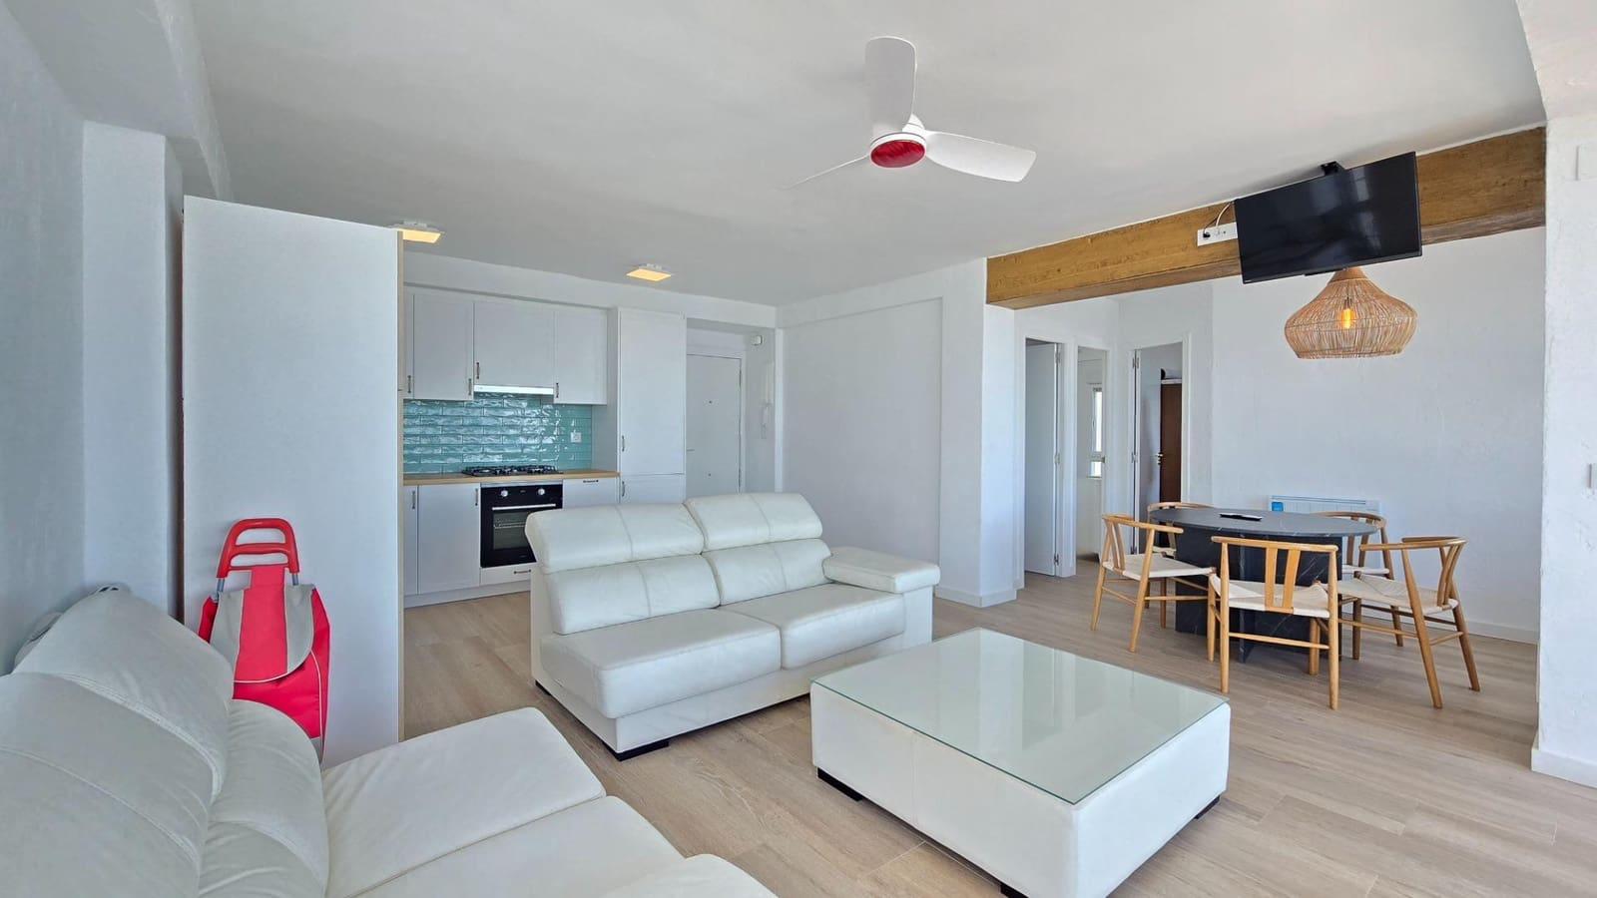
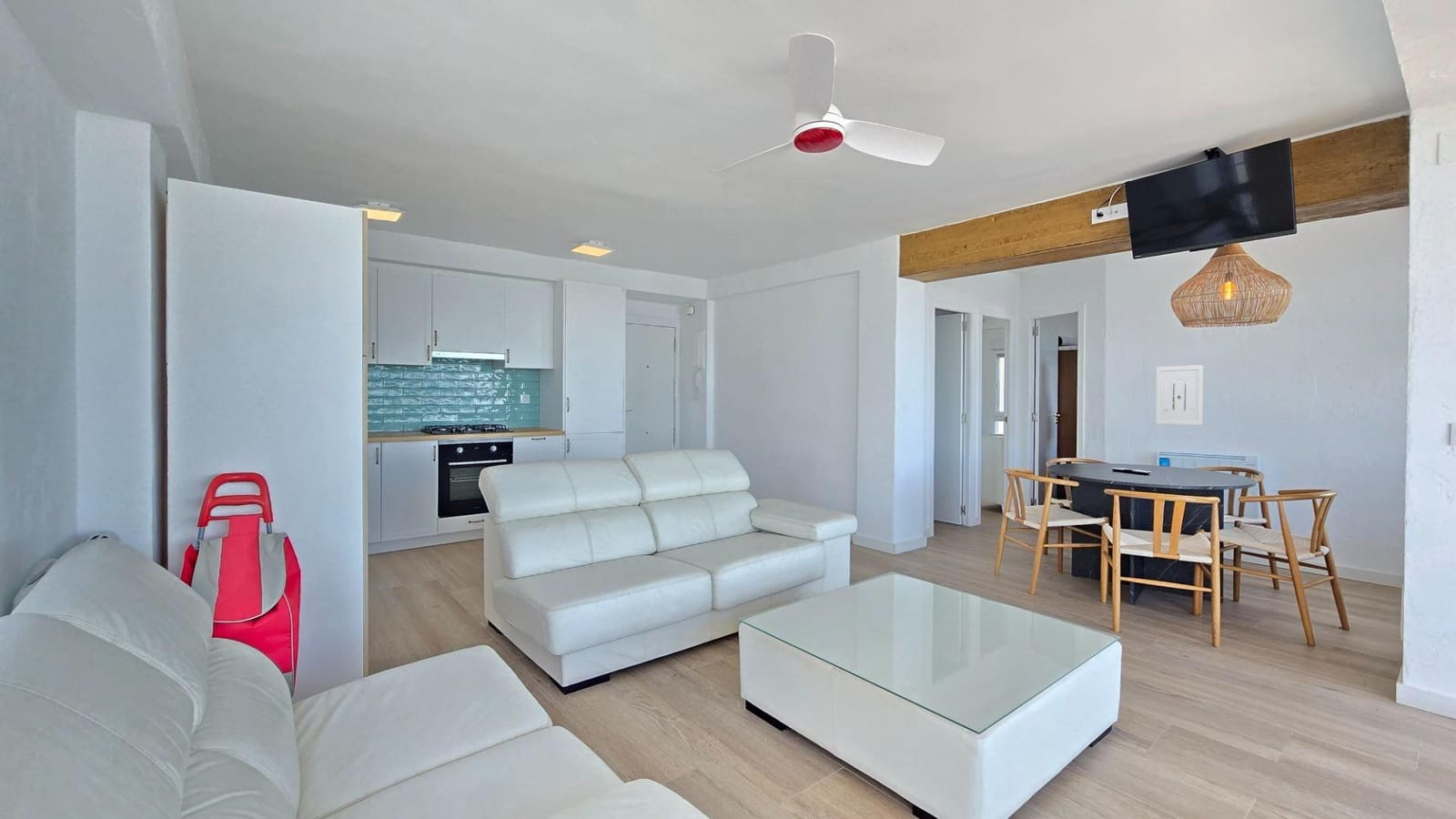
+ wall art [1155,364,1204,426]
